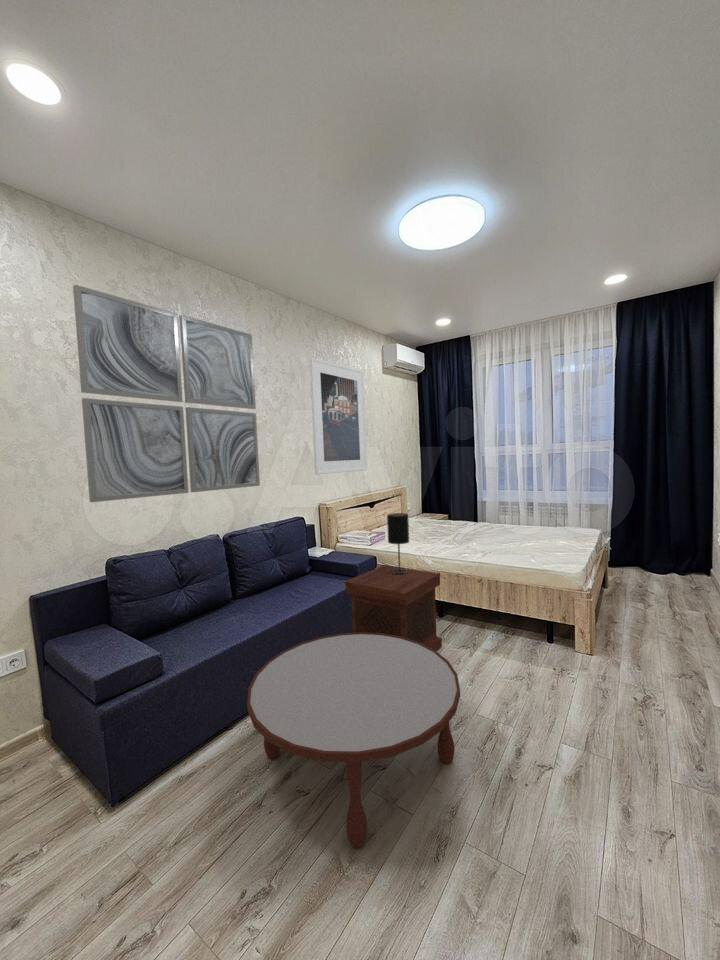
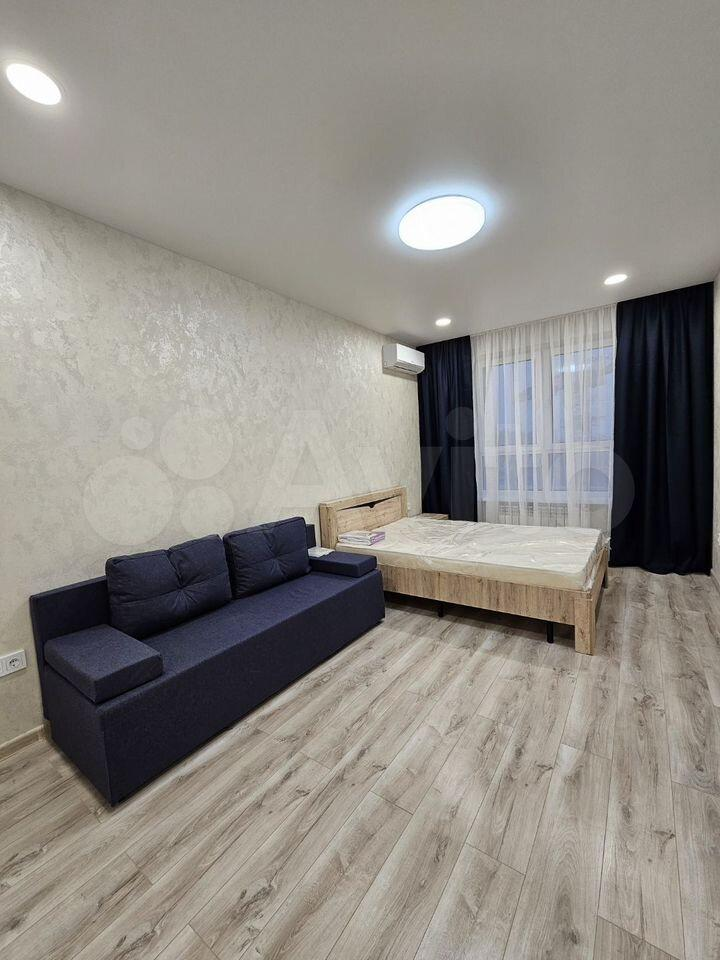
- table lamp [386,512,410,574]
- wall art [72,284,261,503]
- side table [344,564,443,652]
- coffee table [246,632,461,849]
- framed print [309,356,368,475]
